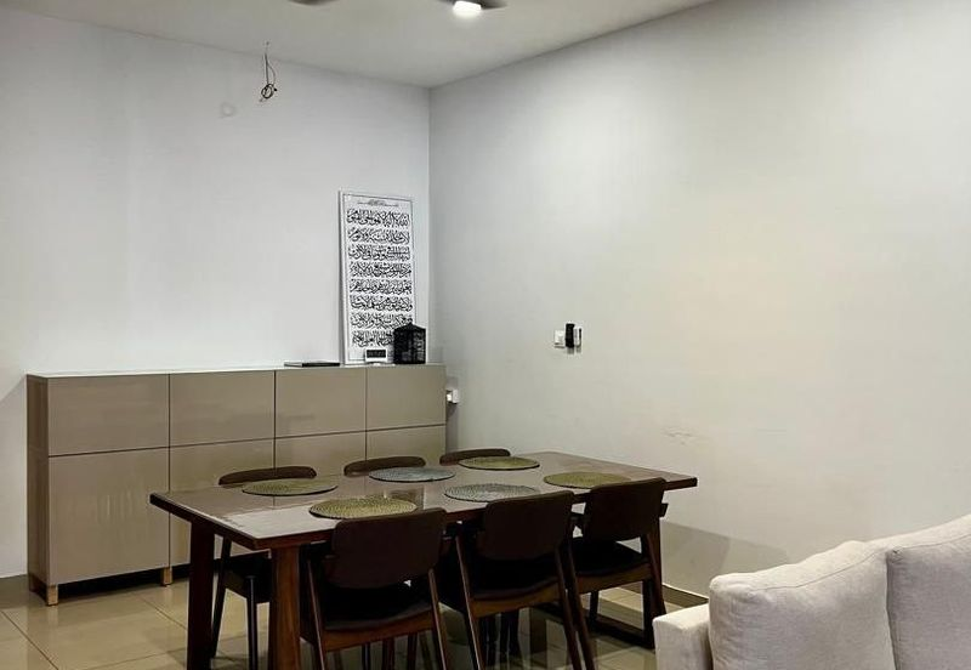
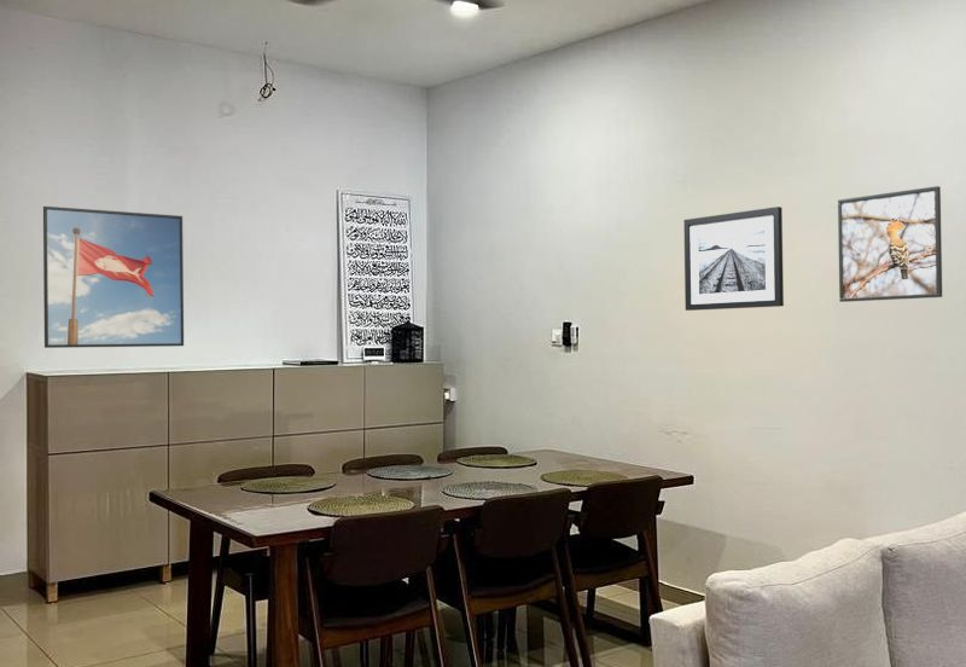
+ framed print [42,205,185,349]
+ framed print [837,185,943,303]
+ wall art [682,205,785,312]
